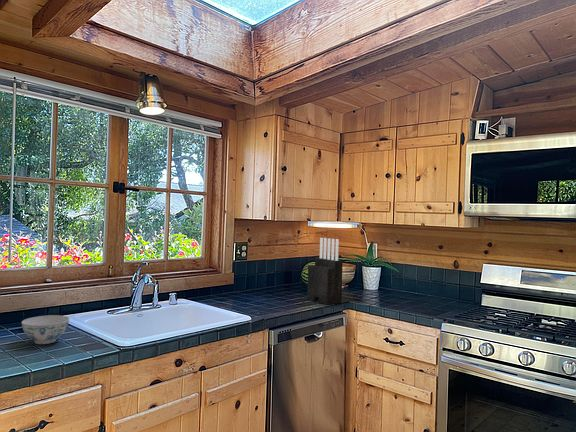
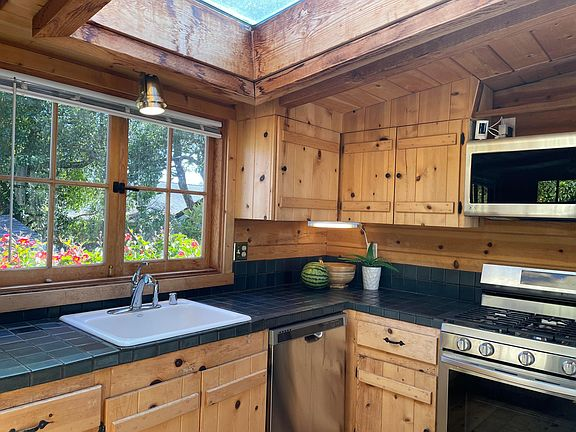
- chinaware [21,314,70,345]
- knife block [306,237,344,306]
